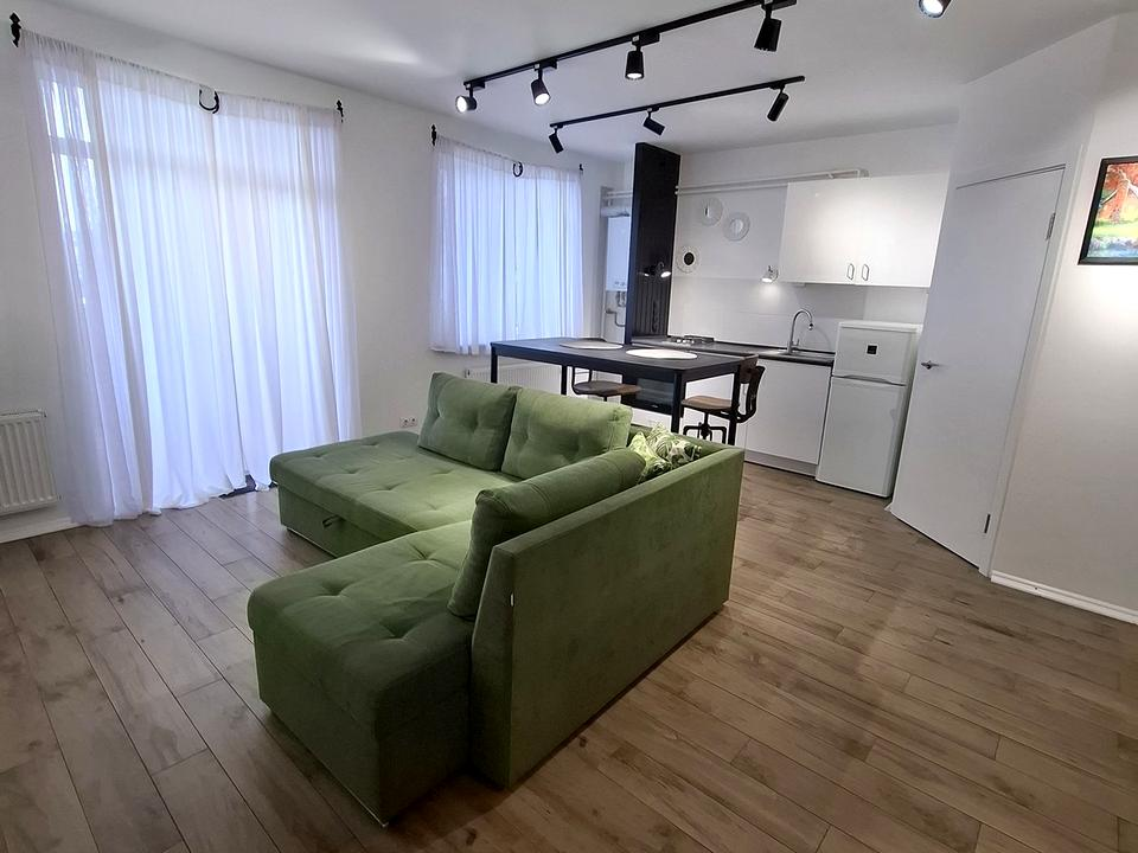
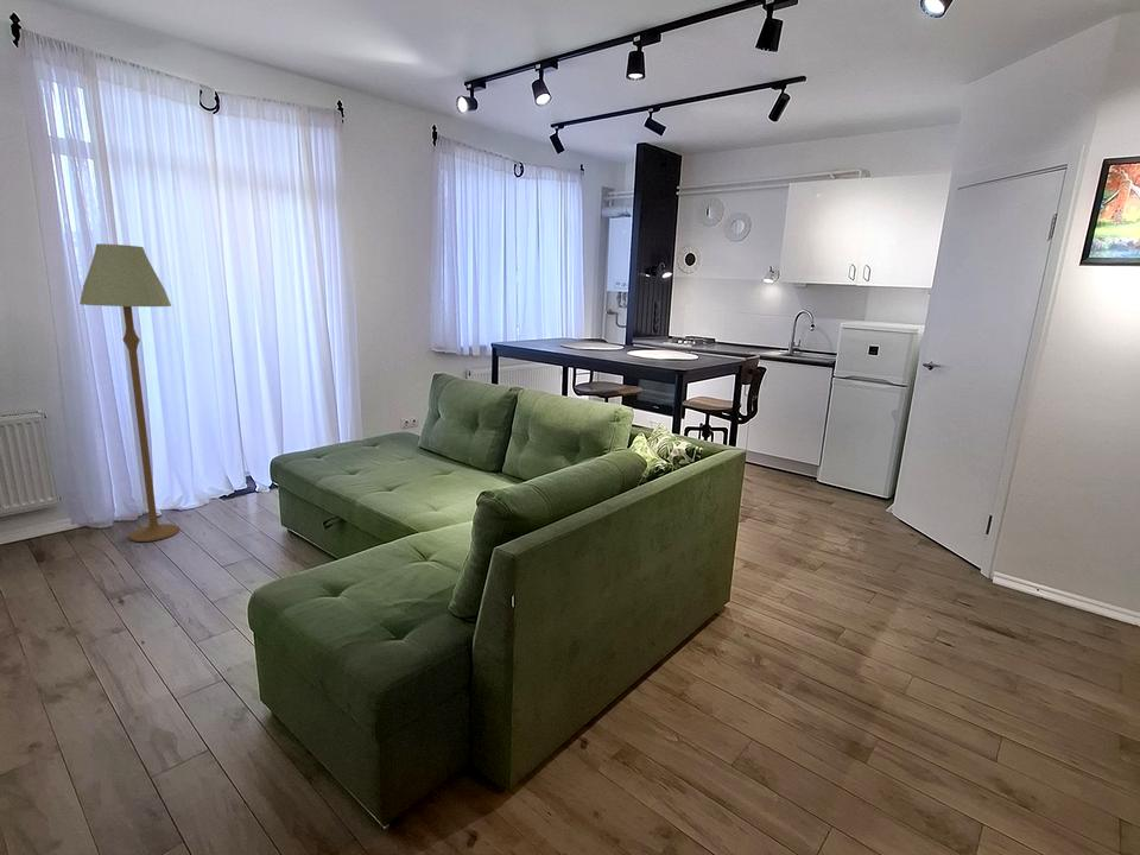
+ floor lamp [78,242,180,543]
